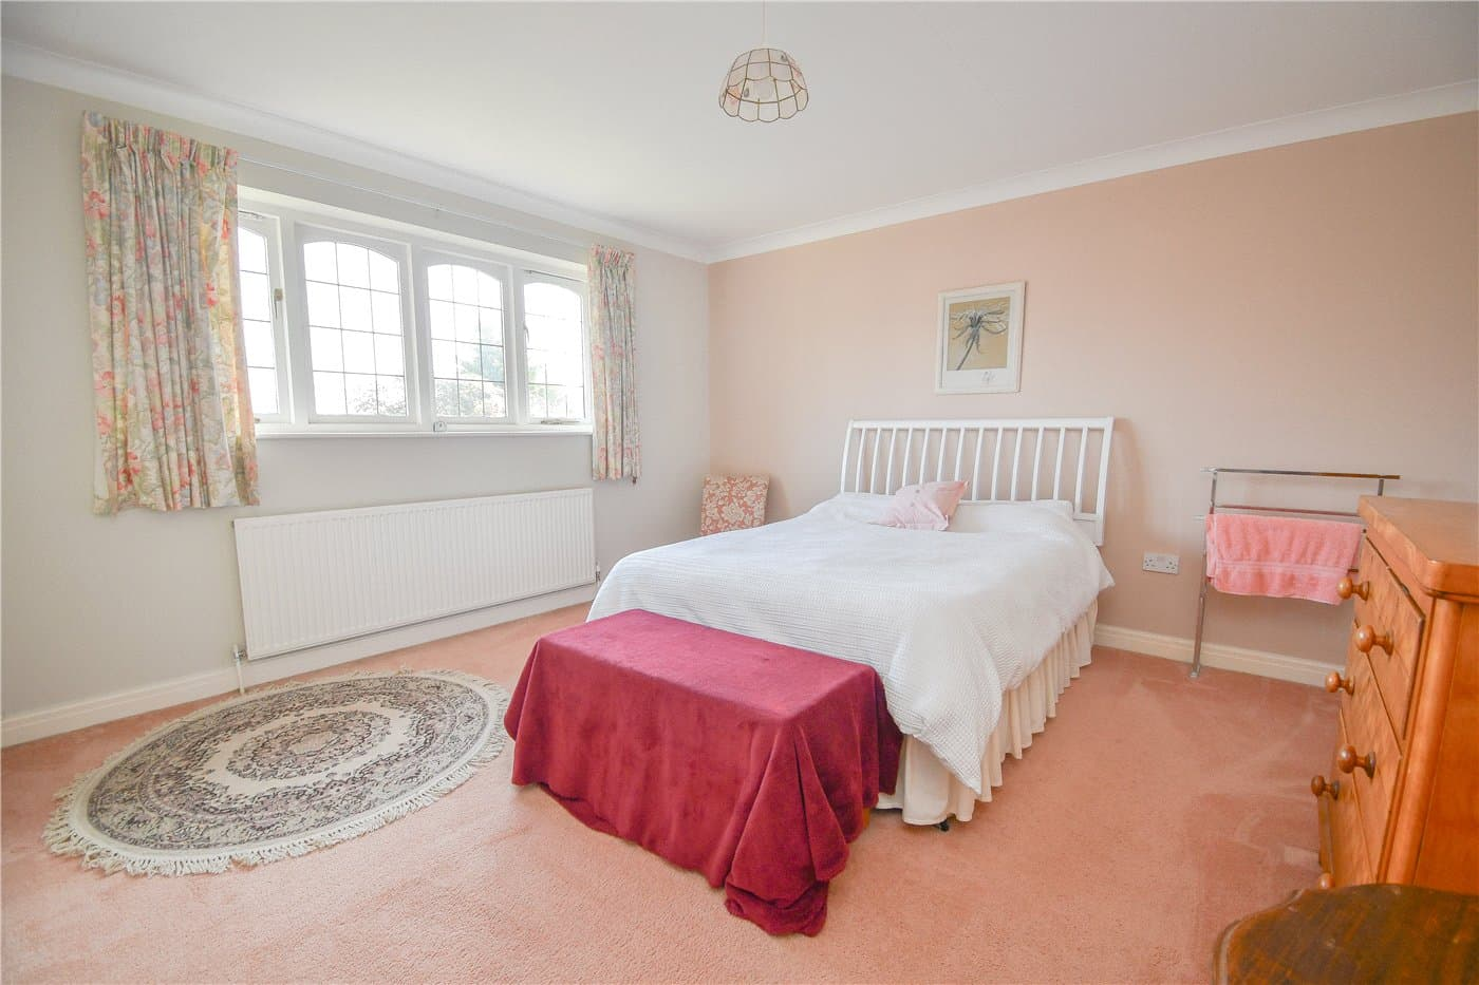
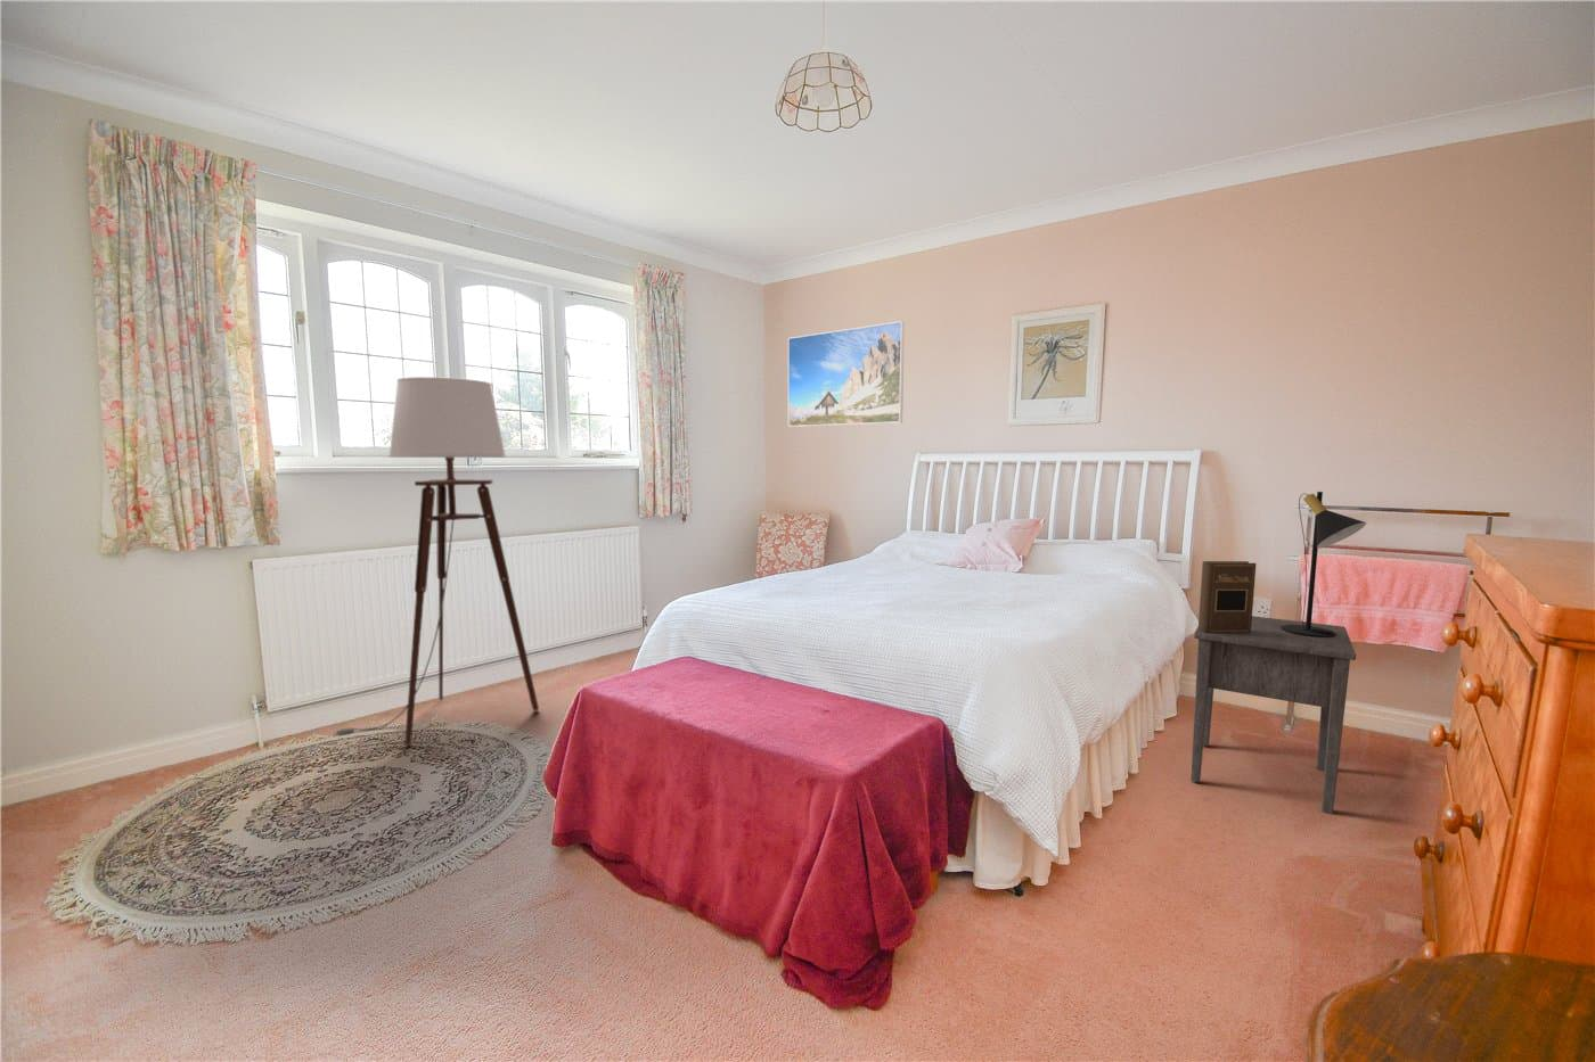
+ nightstand [1189,615,1357,815]
+ book [1198,559,1258,633]
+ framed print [787,320,906,428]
+ table lamp [1282,491,1367,638]
+ floor lamp [332,376,540,747]
